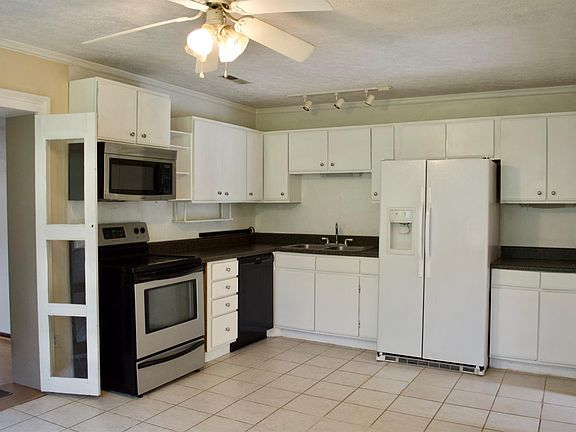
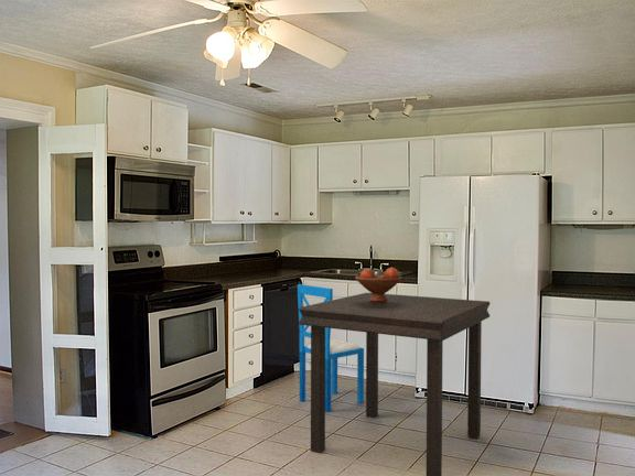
+ dining table [298,292,492,476]
+ dining chair [297,283,365,413]
+ fruit bowl [354,267,402,302]
